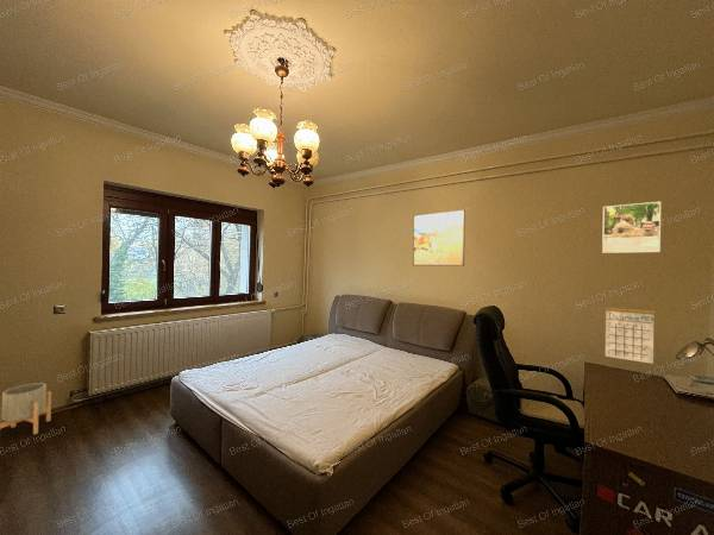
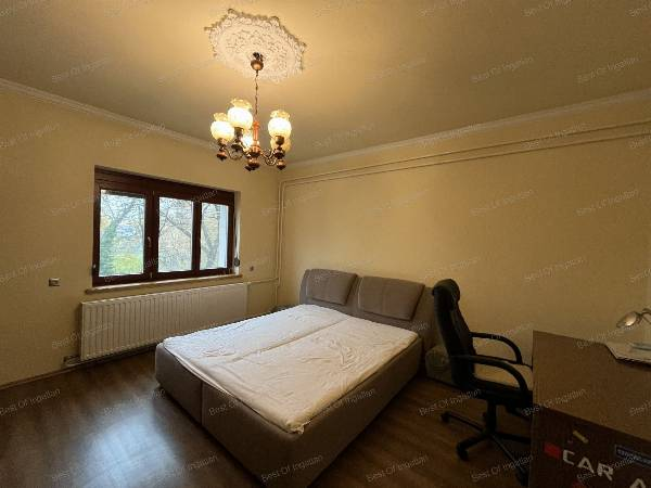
- planter [0,382,52,435]
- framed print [601,201,662,254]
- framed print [412,208,466,268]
- calendar [605,297,656,365]
